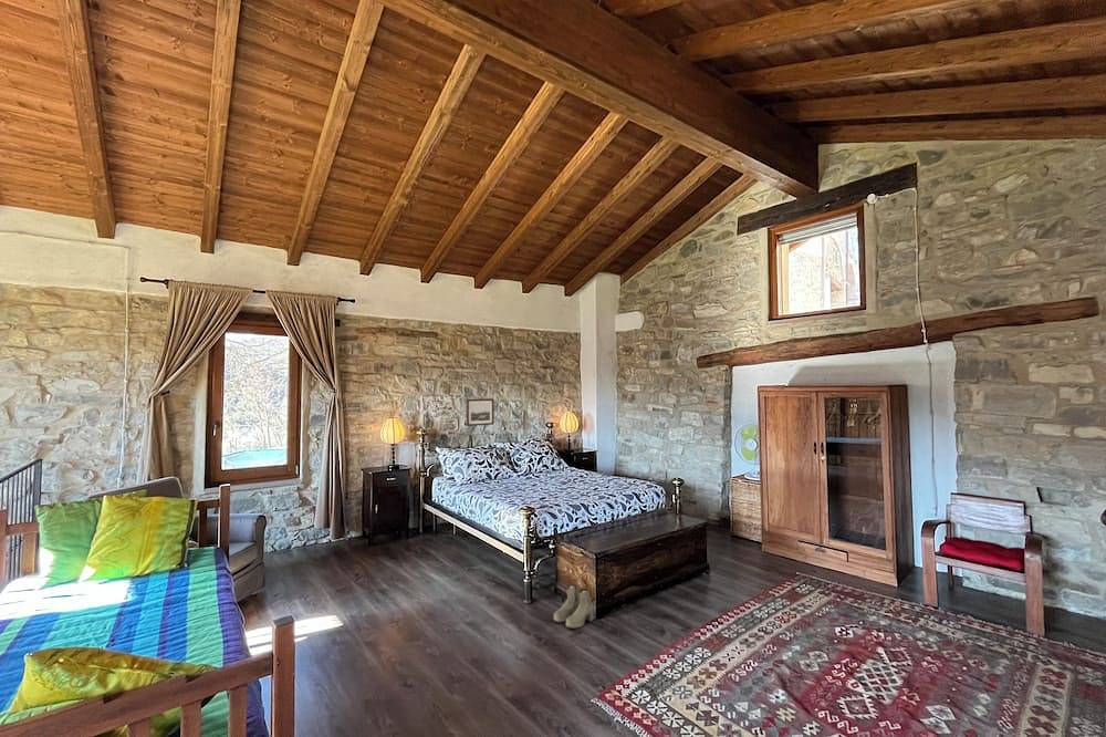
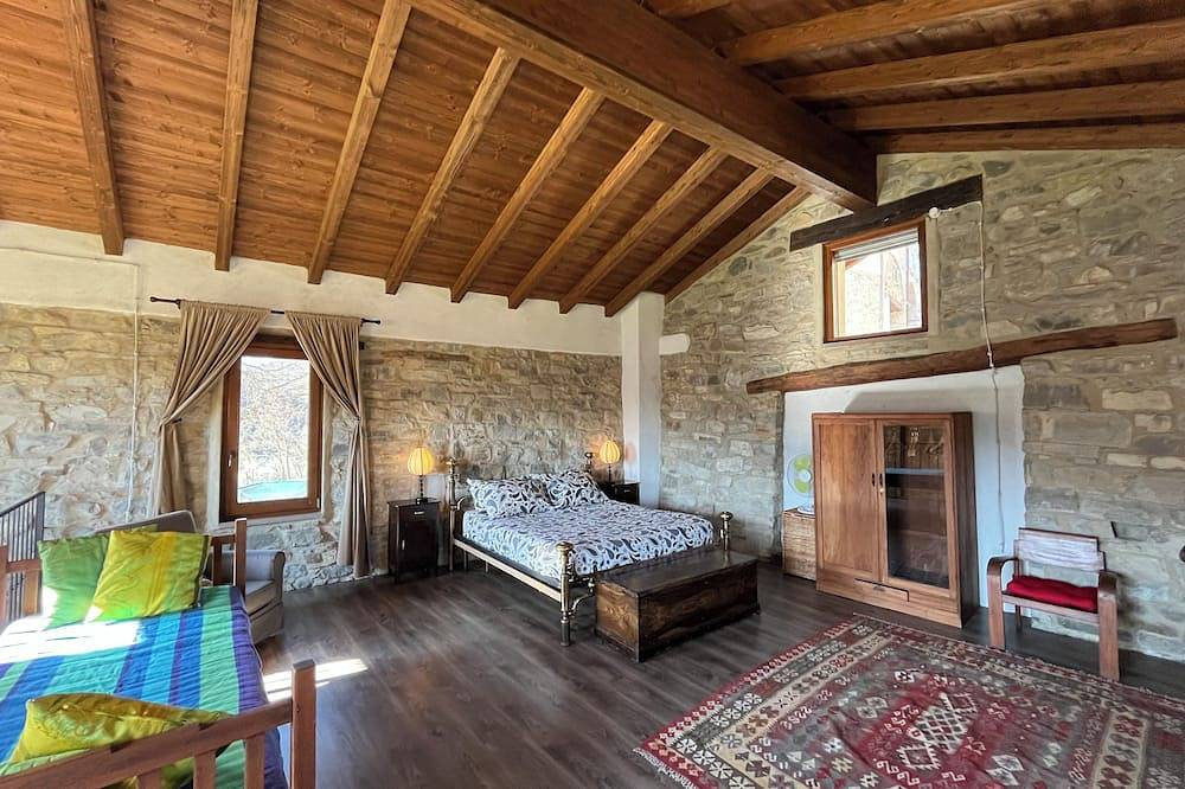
- boots [553,583,595,630]
- wall art [465,397,495,427]
